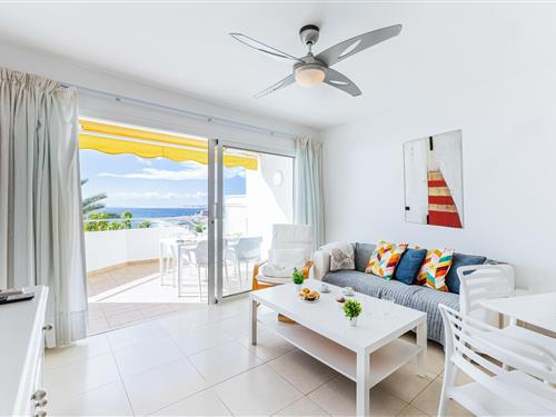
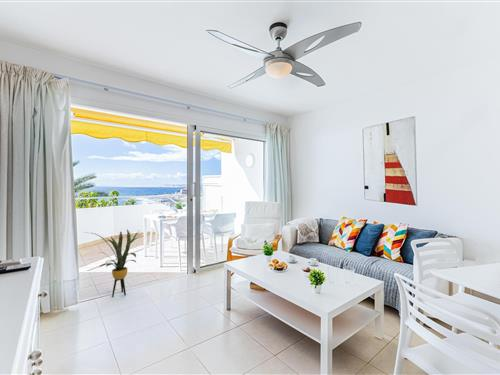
+ house plant [83,228,145,298]
